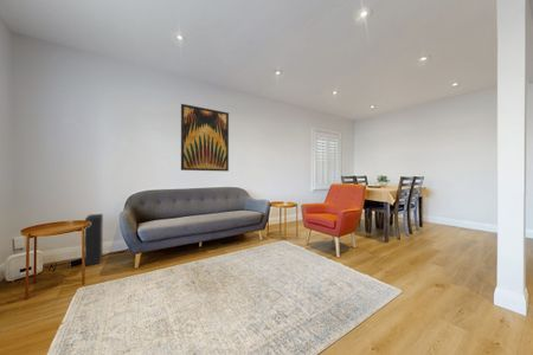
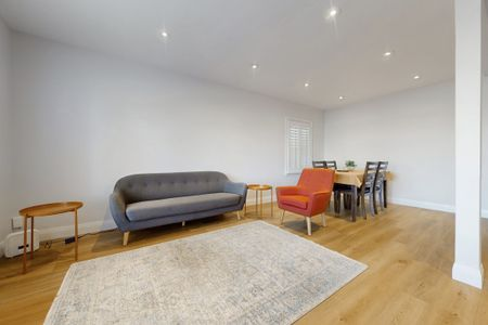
- speaker [83,213,104,266]
- wall art [180,103,230,173]
